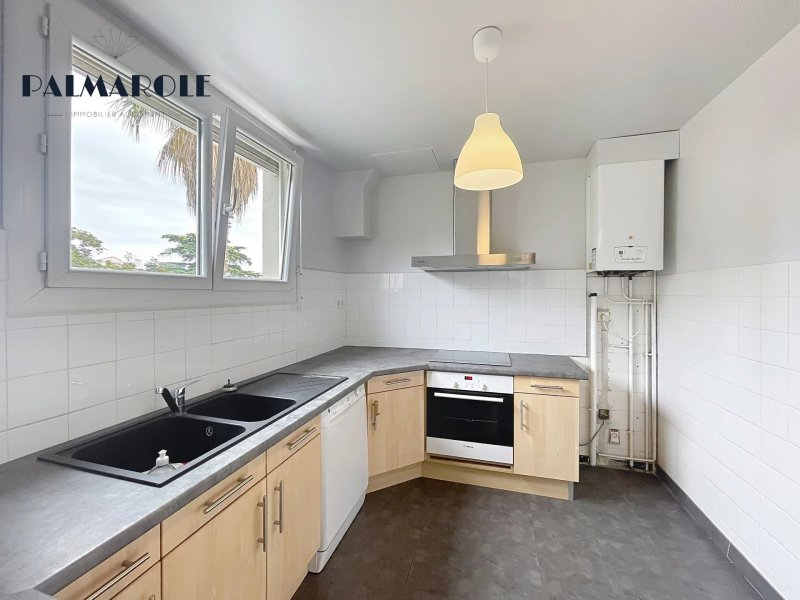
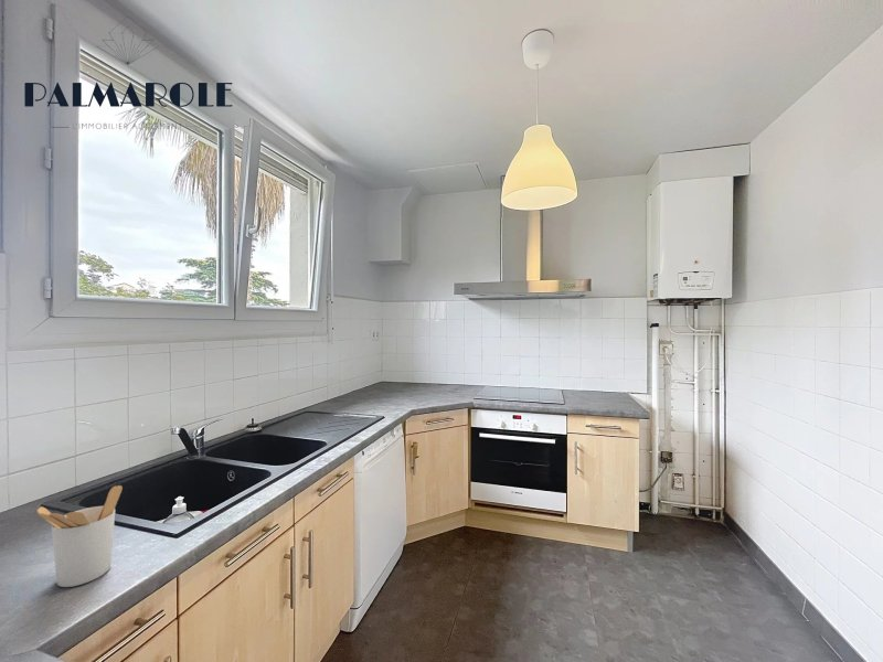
+ utensil holder [35,484,124,588]
